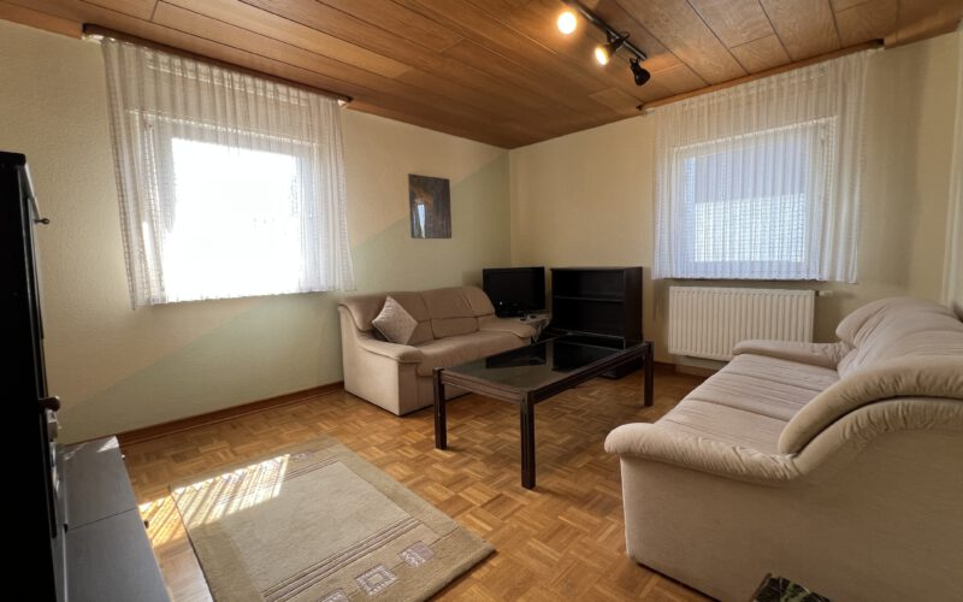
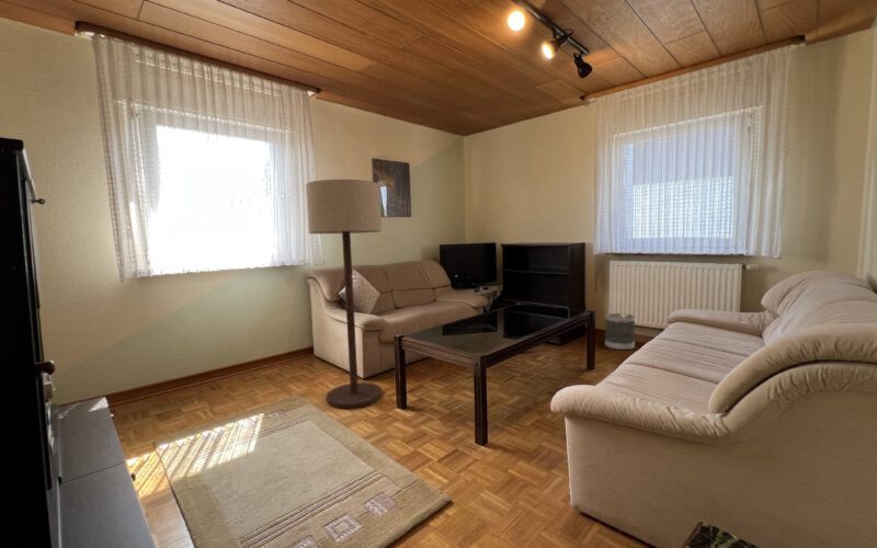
+ floor lamp [305,179,384,410]
+ wastebasket [604,312,636,351]
